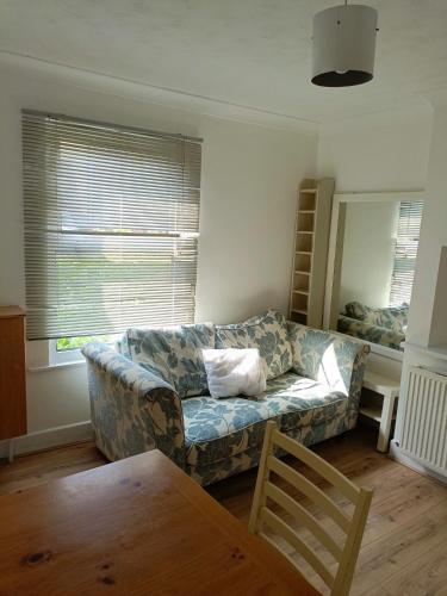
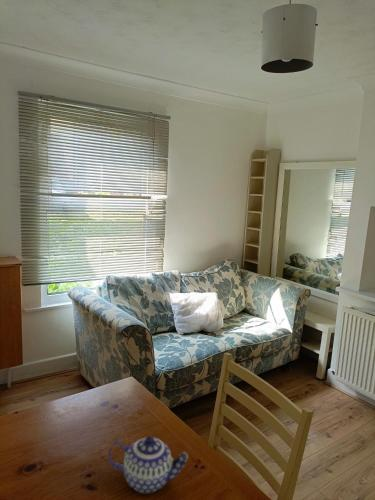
+ teapot [107,435,189,495]
